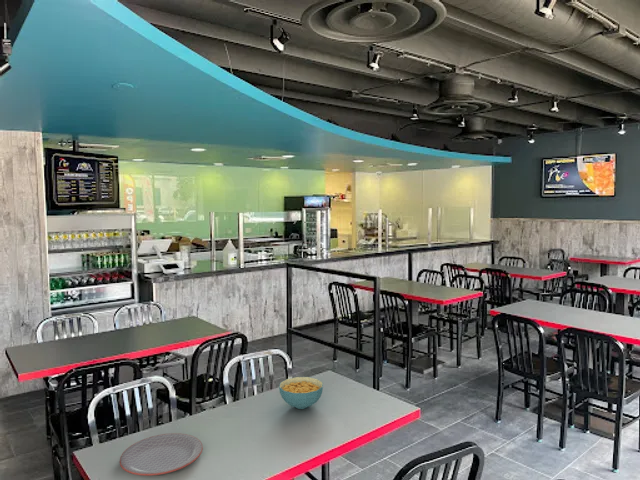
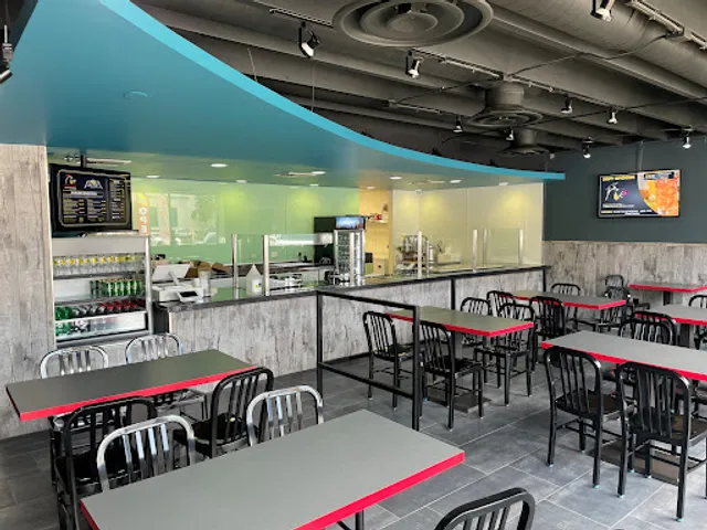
- plate [119,432,204,477]
- cereal bowl [278,376,324,410]
